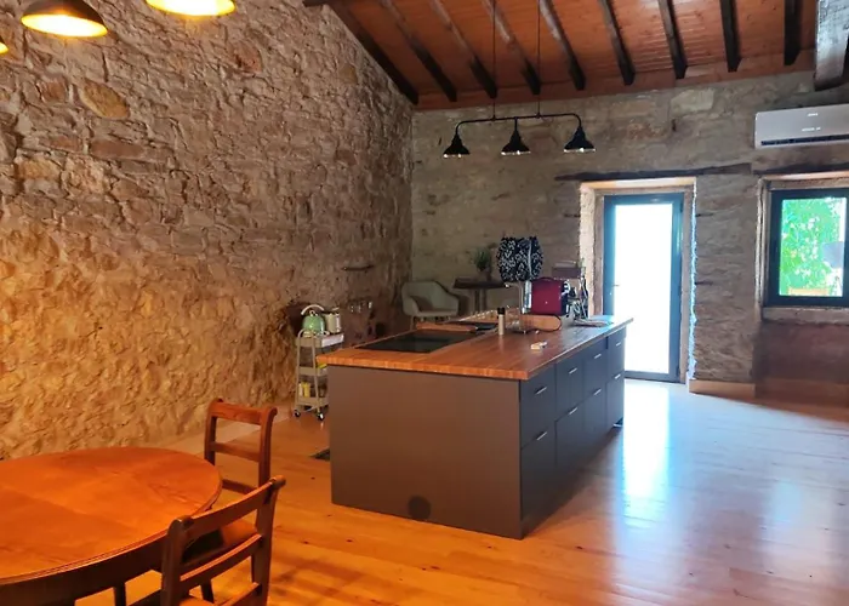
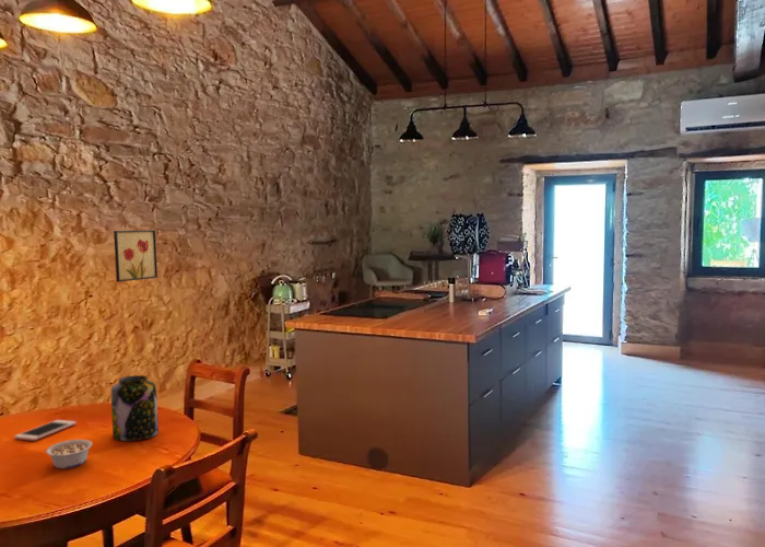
+ wall art [113,229,158,283]
+ jar [110,374,160,442]
+ legume [45,439,93,469]
+ cell phone [13,419,78,442]
